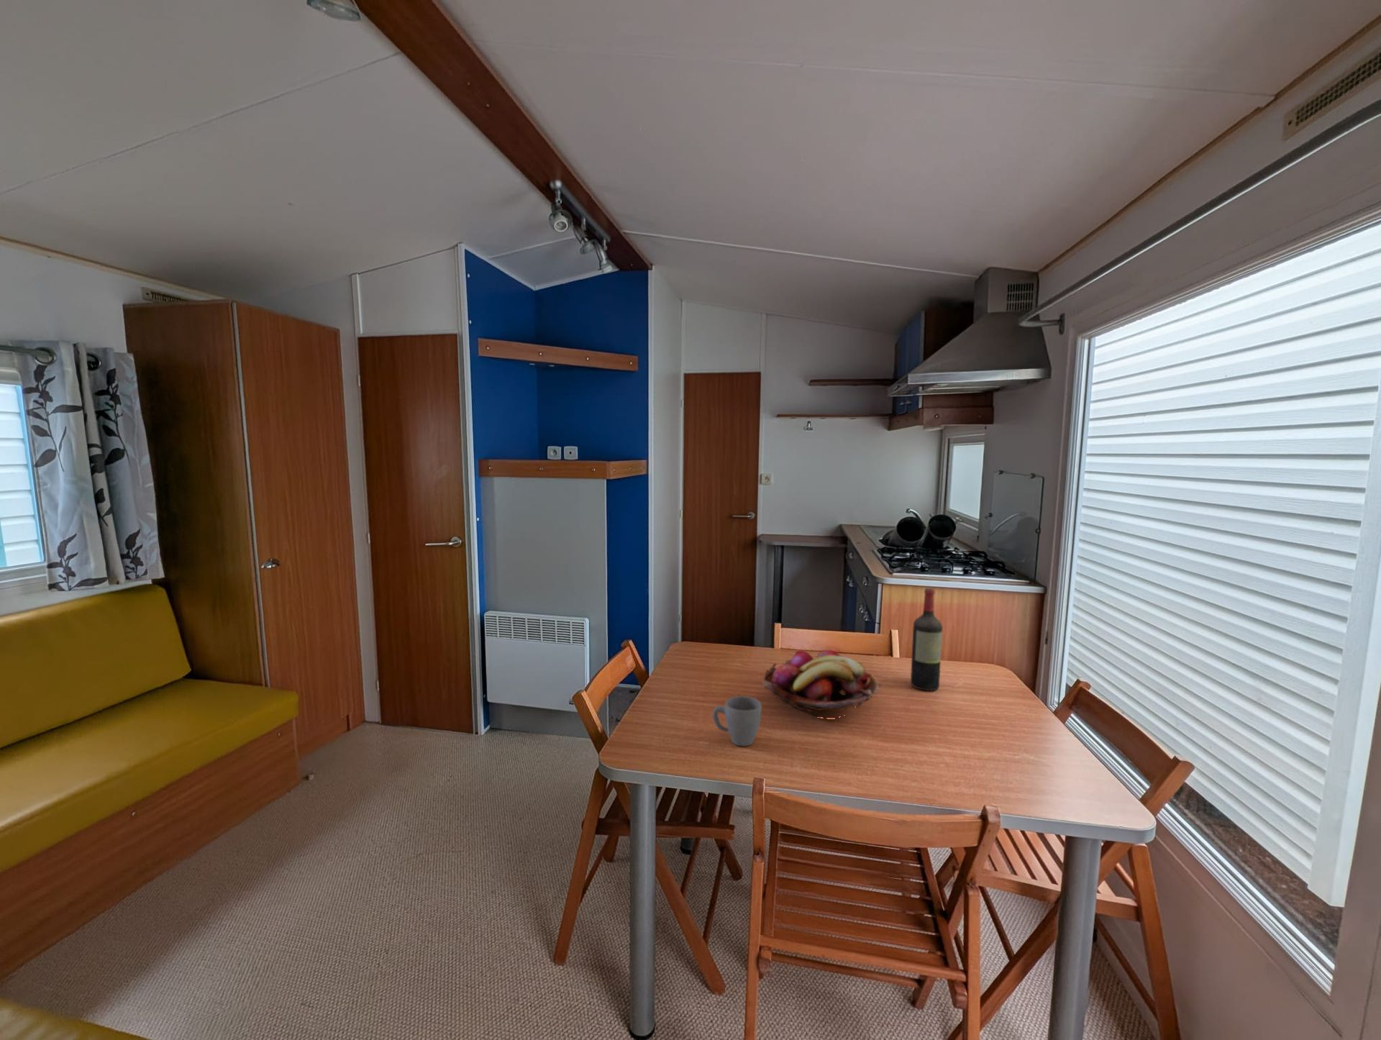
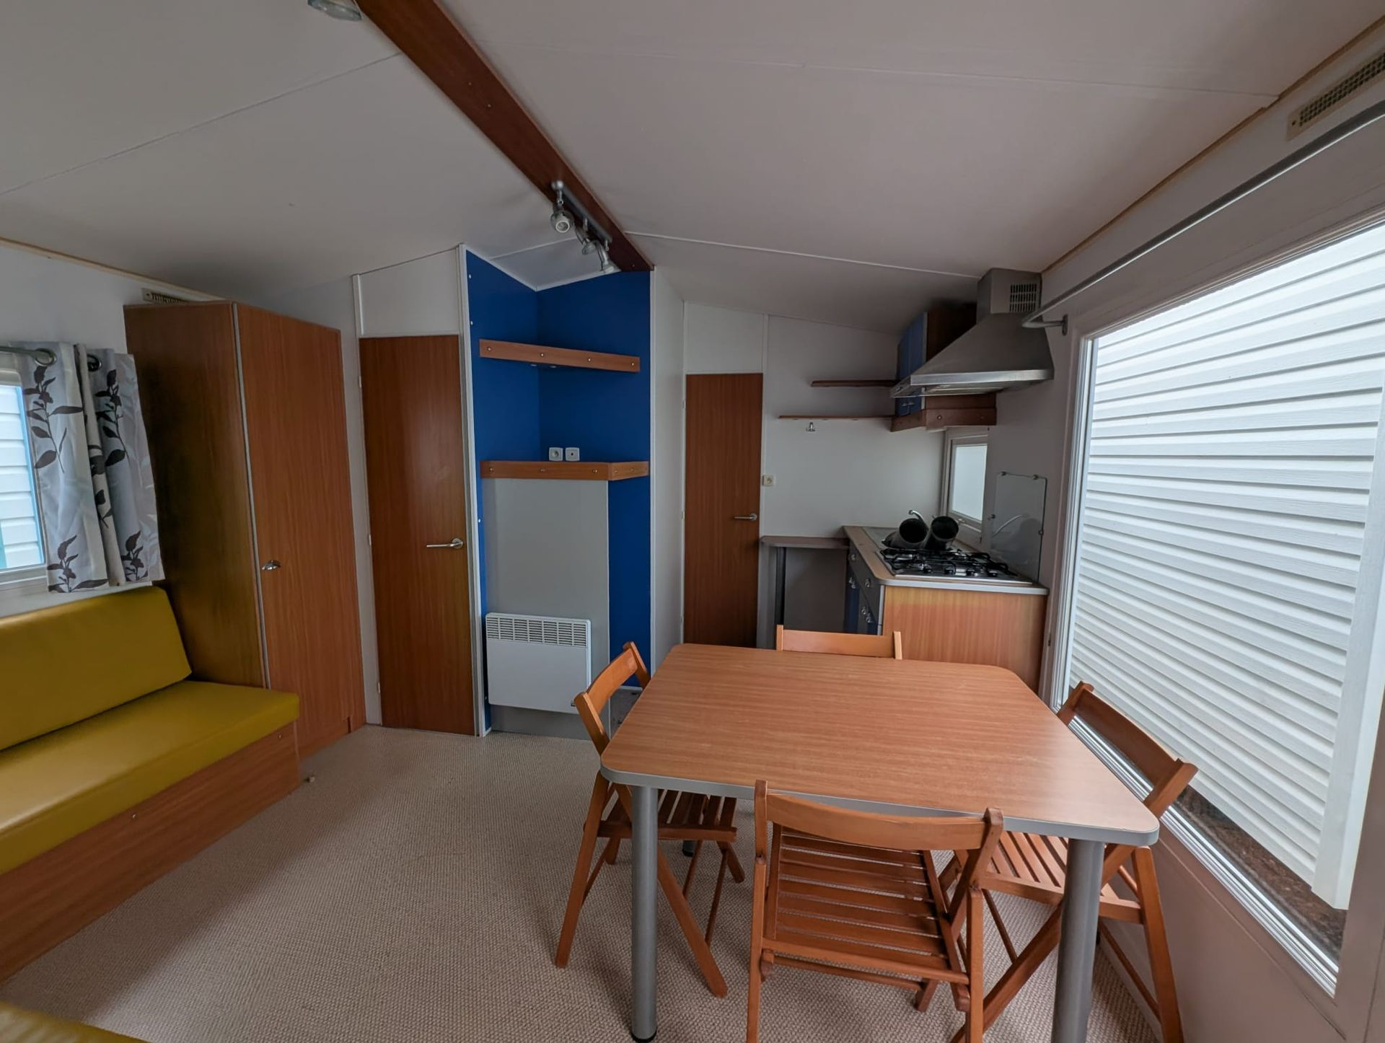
- fruit basket [762,650,883,719]
- mug [712,696,763,746]
- wine bottle [910,588,943,692]
